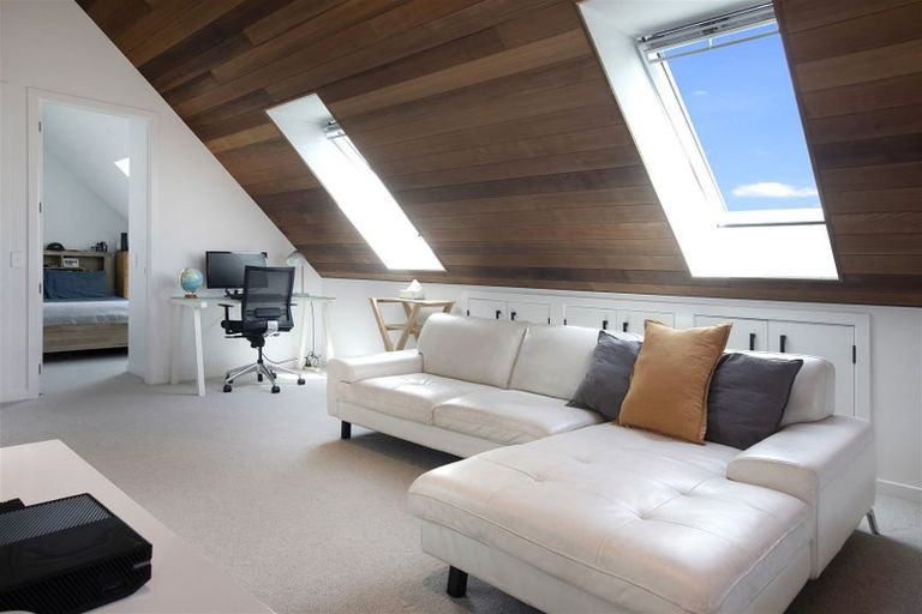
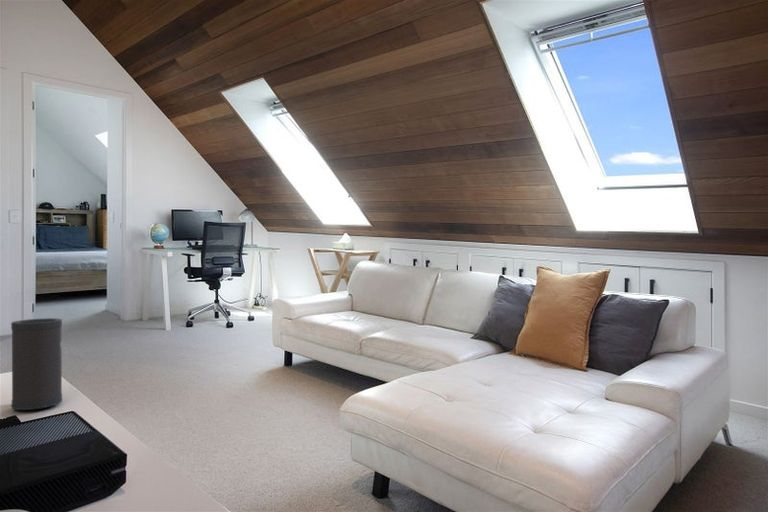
+ speaker [10,317,63,411]
